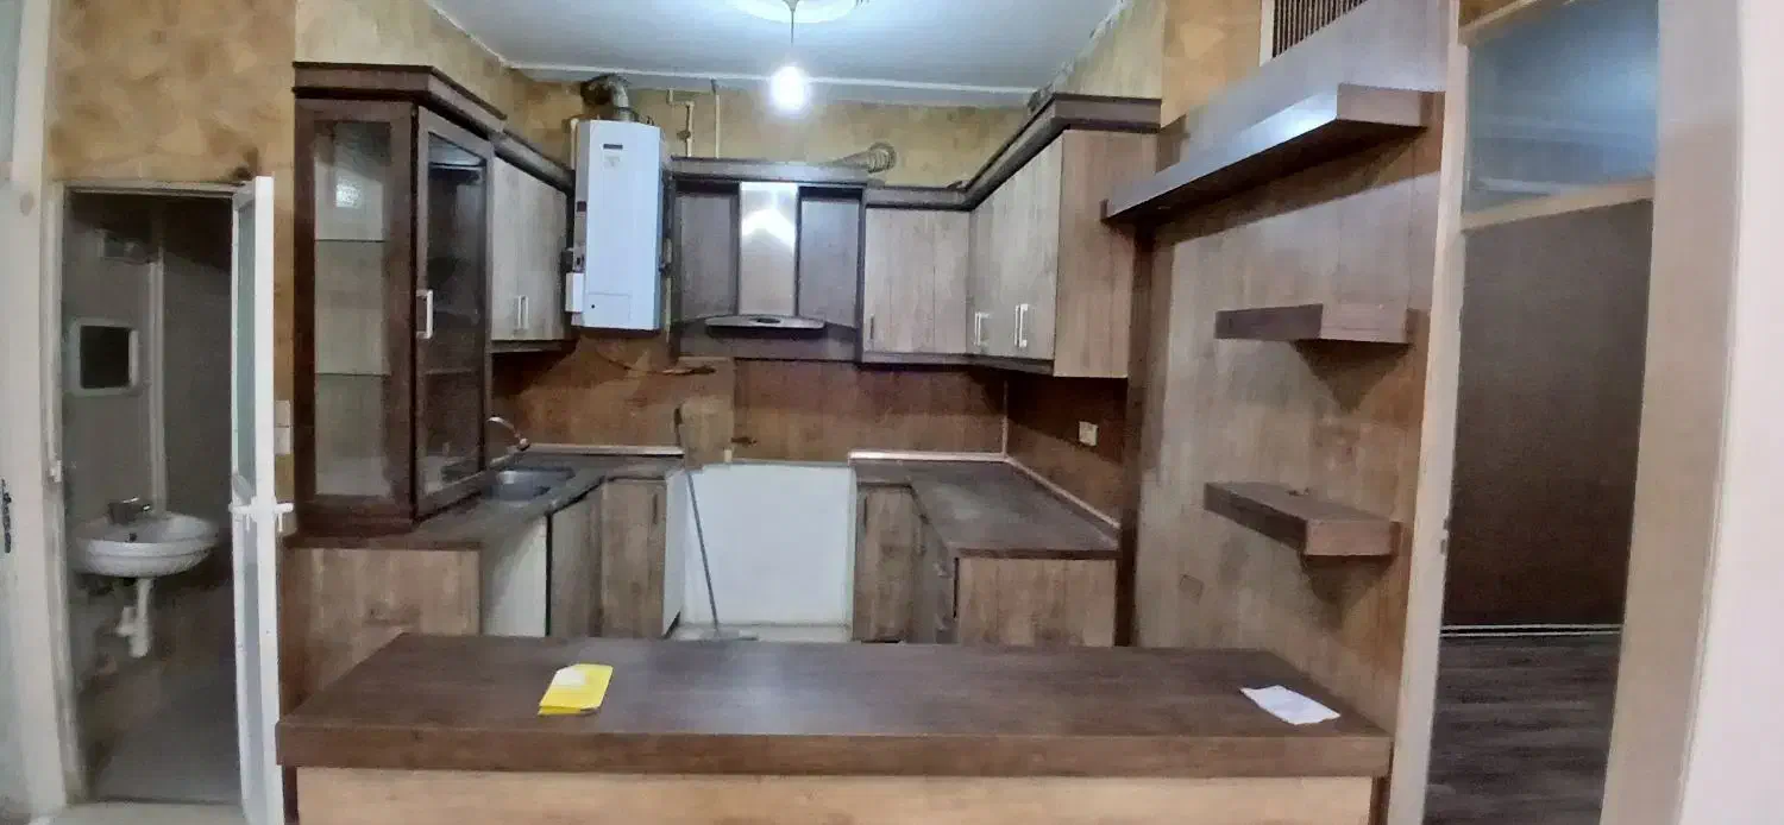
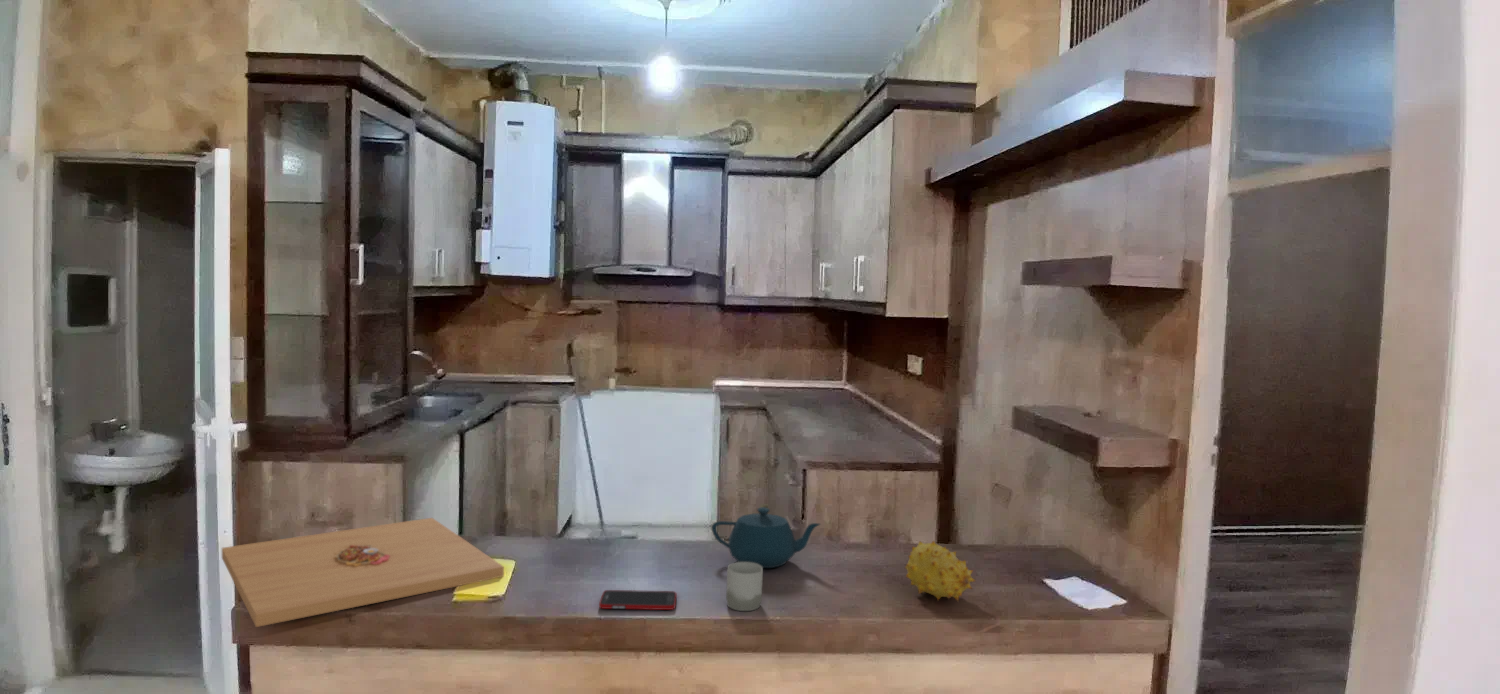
+ cell phone [598,589,678,611]
+ platter [221,517,505,628]
+ teapot [711,506,822,569]
+ fruit [903,539,977,603]
+ cup [725,561,764,612]
